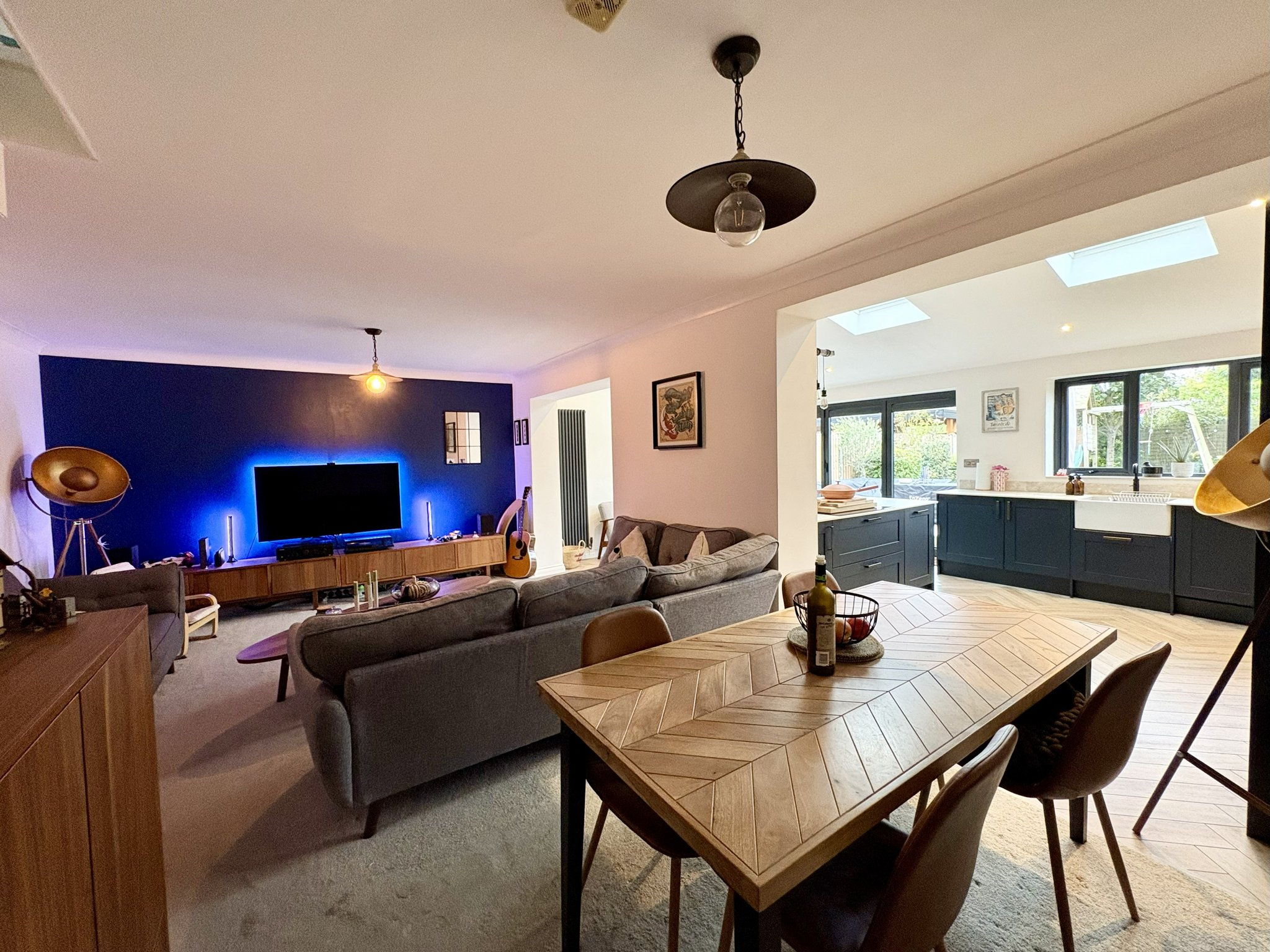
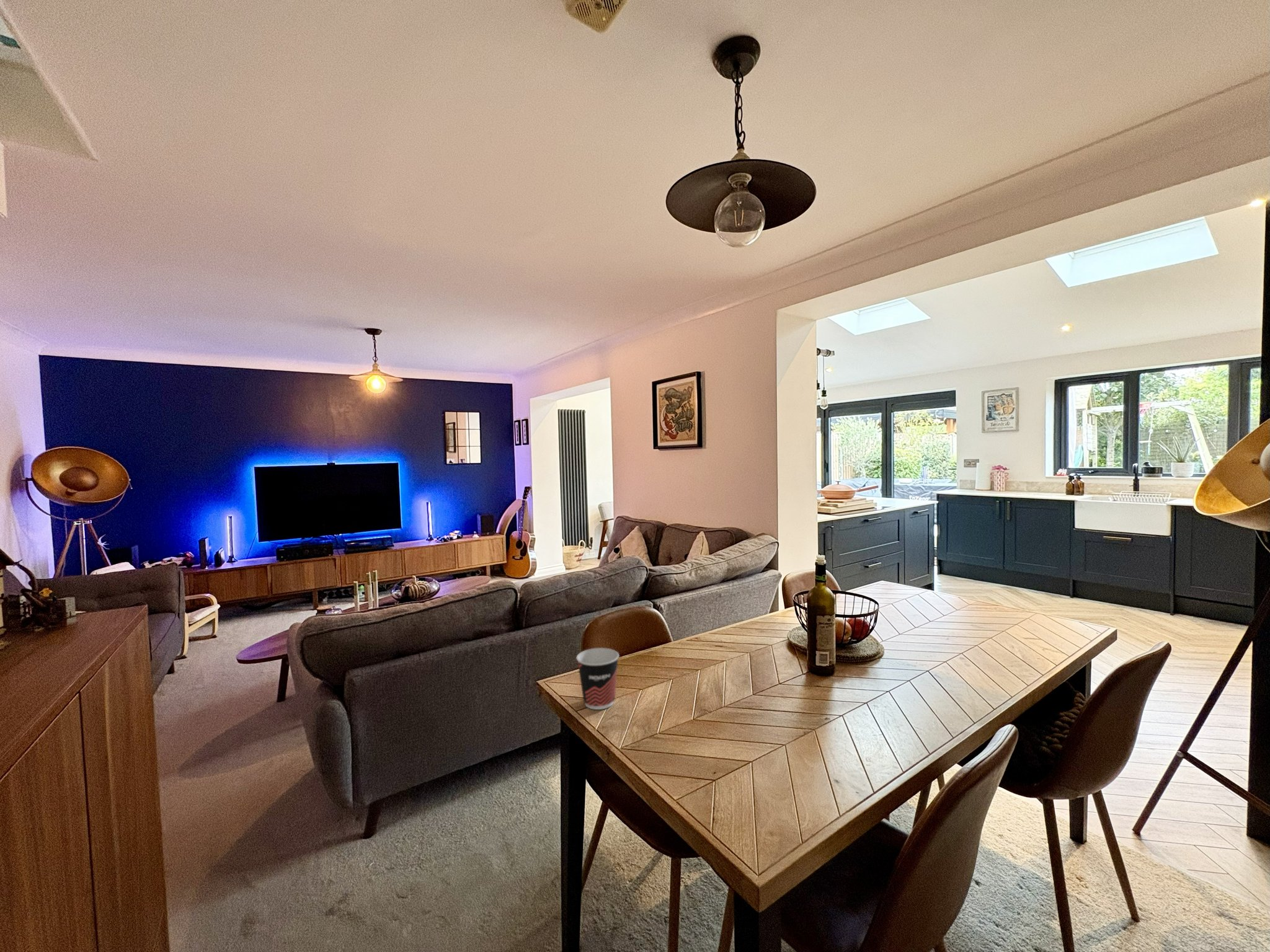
+ cup [575,647,619,710]
